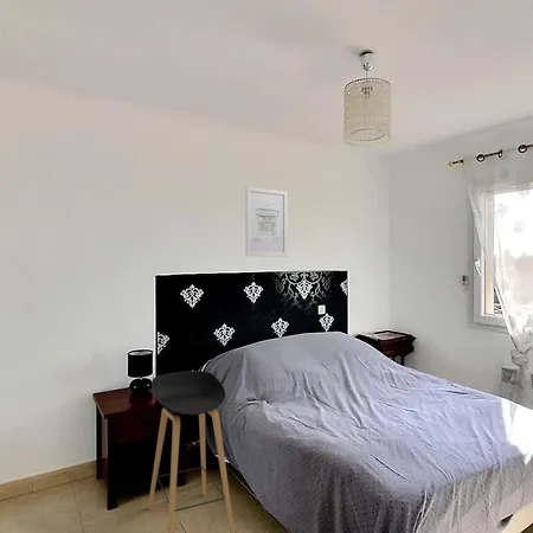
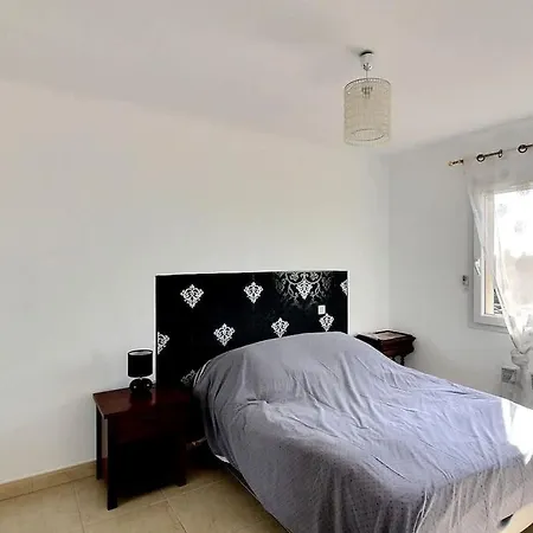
- stool [147,370,236,533]
- wall art [245,186,289,258]
